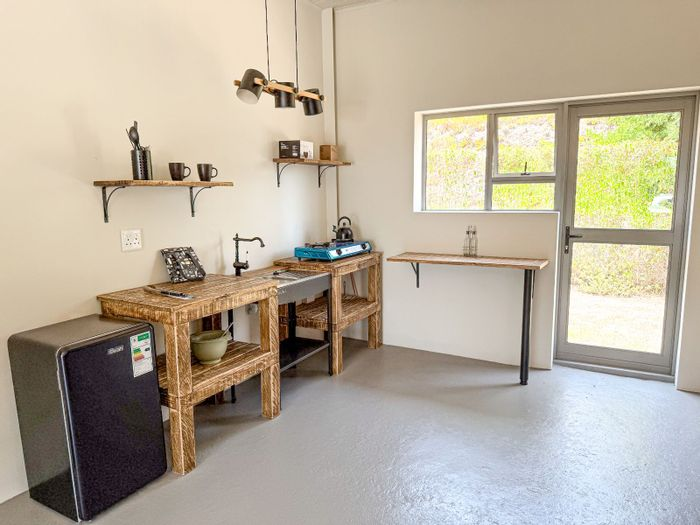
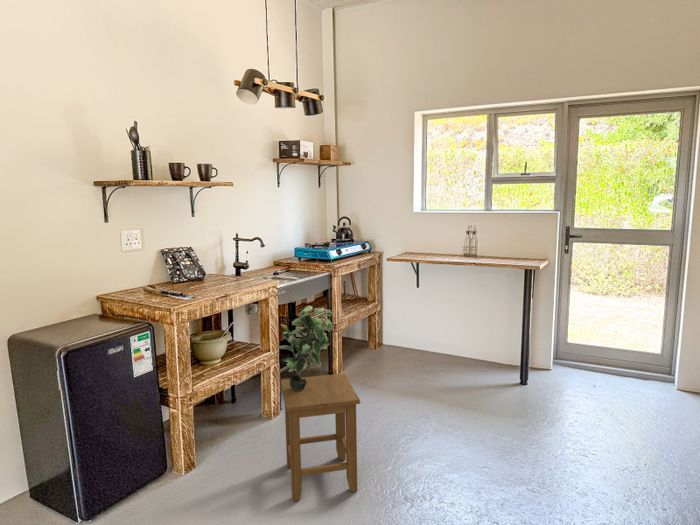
+ stool [280,373,361,502]
+ potted plant [278,305,334,390]
